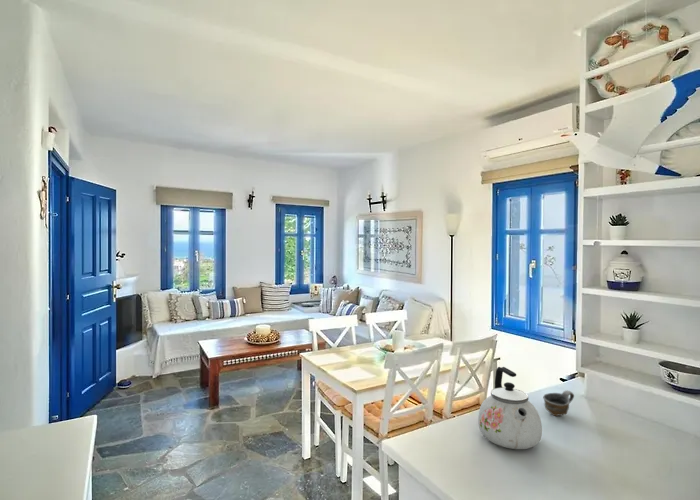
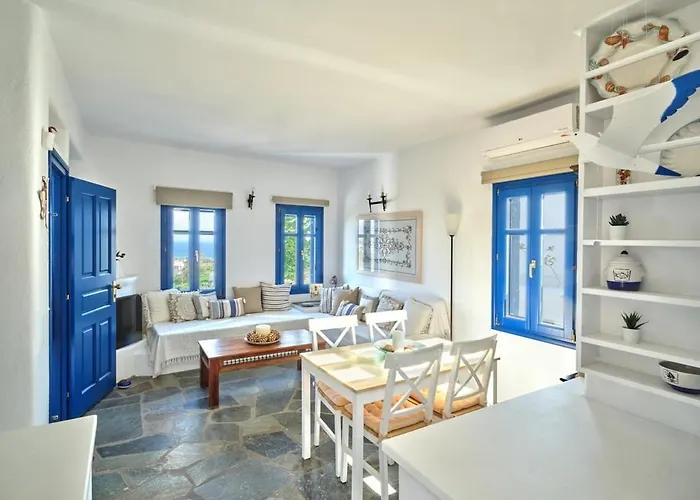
- kettle [477,366,543,450]
- cup [542,389,575,417]
